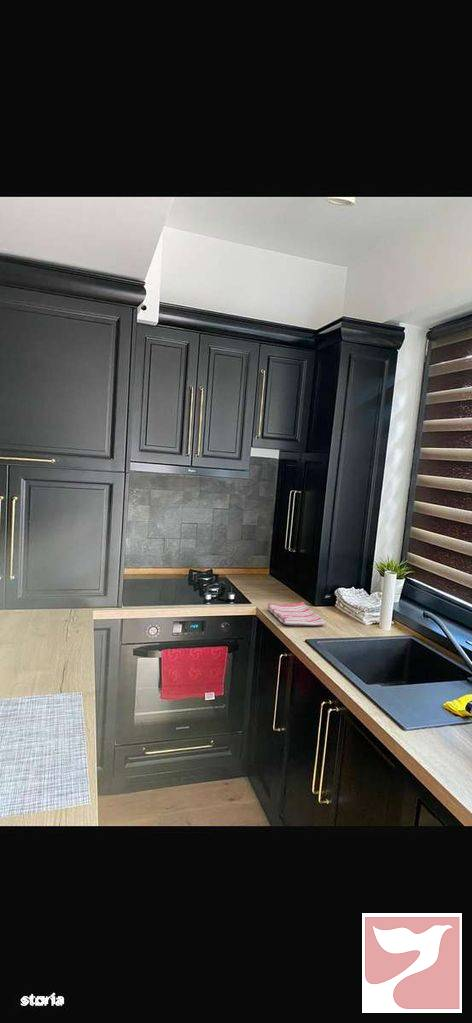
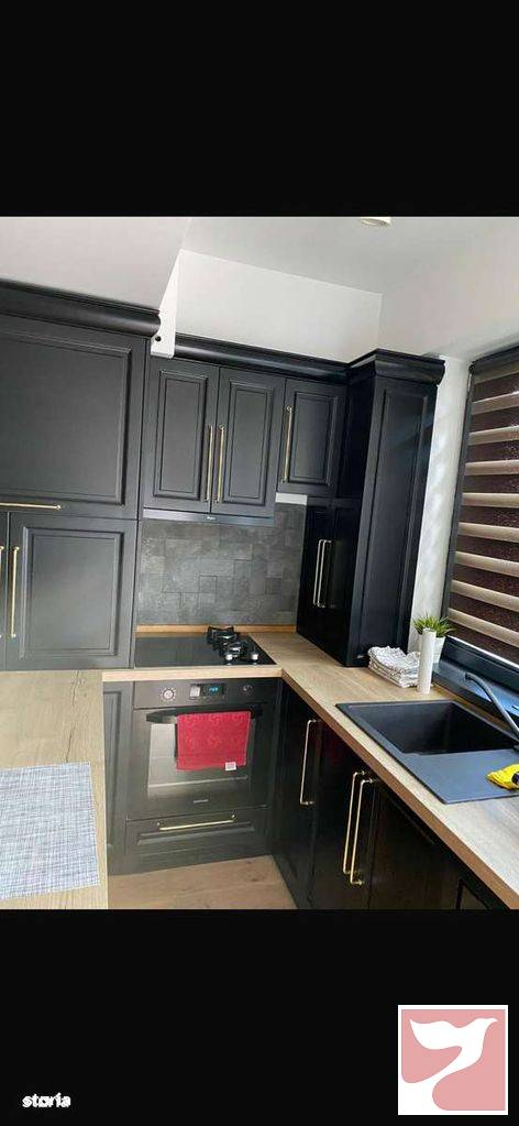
- dish towel [267,601,326,627]
